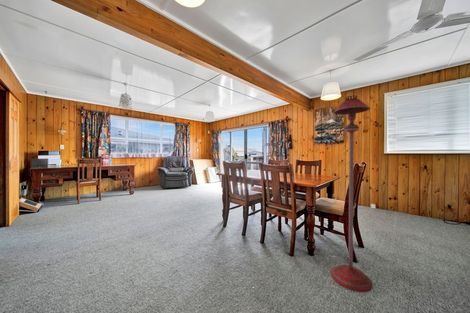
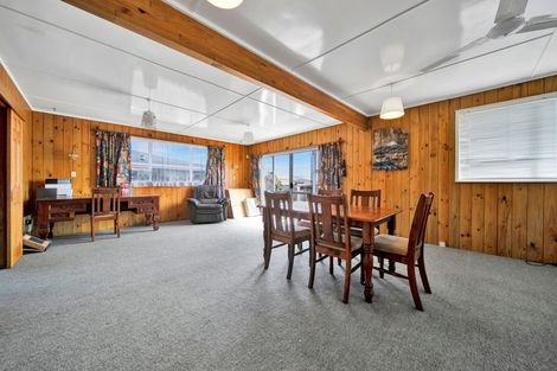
- floor lamp [330,94,373,293]
